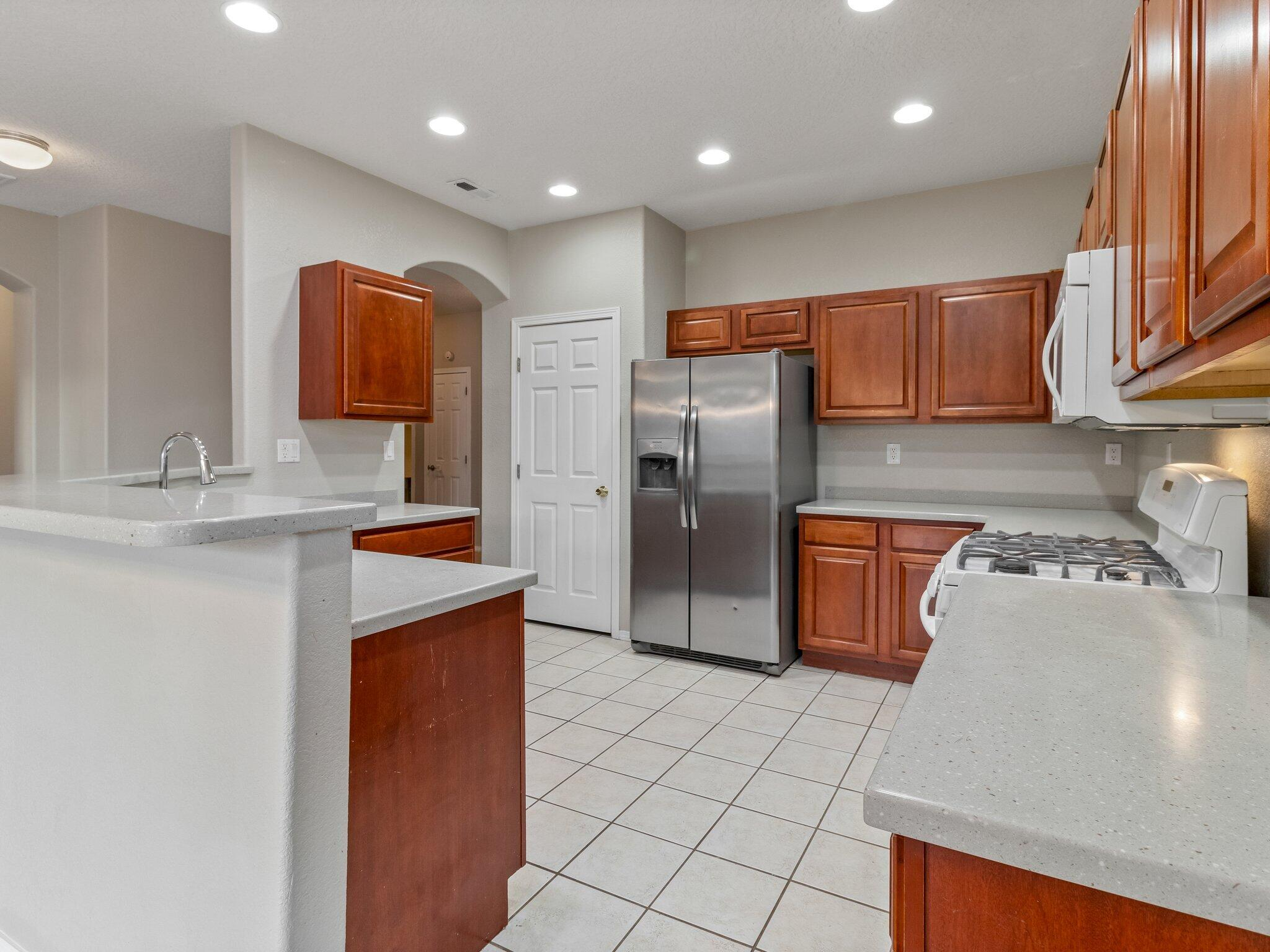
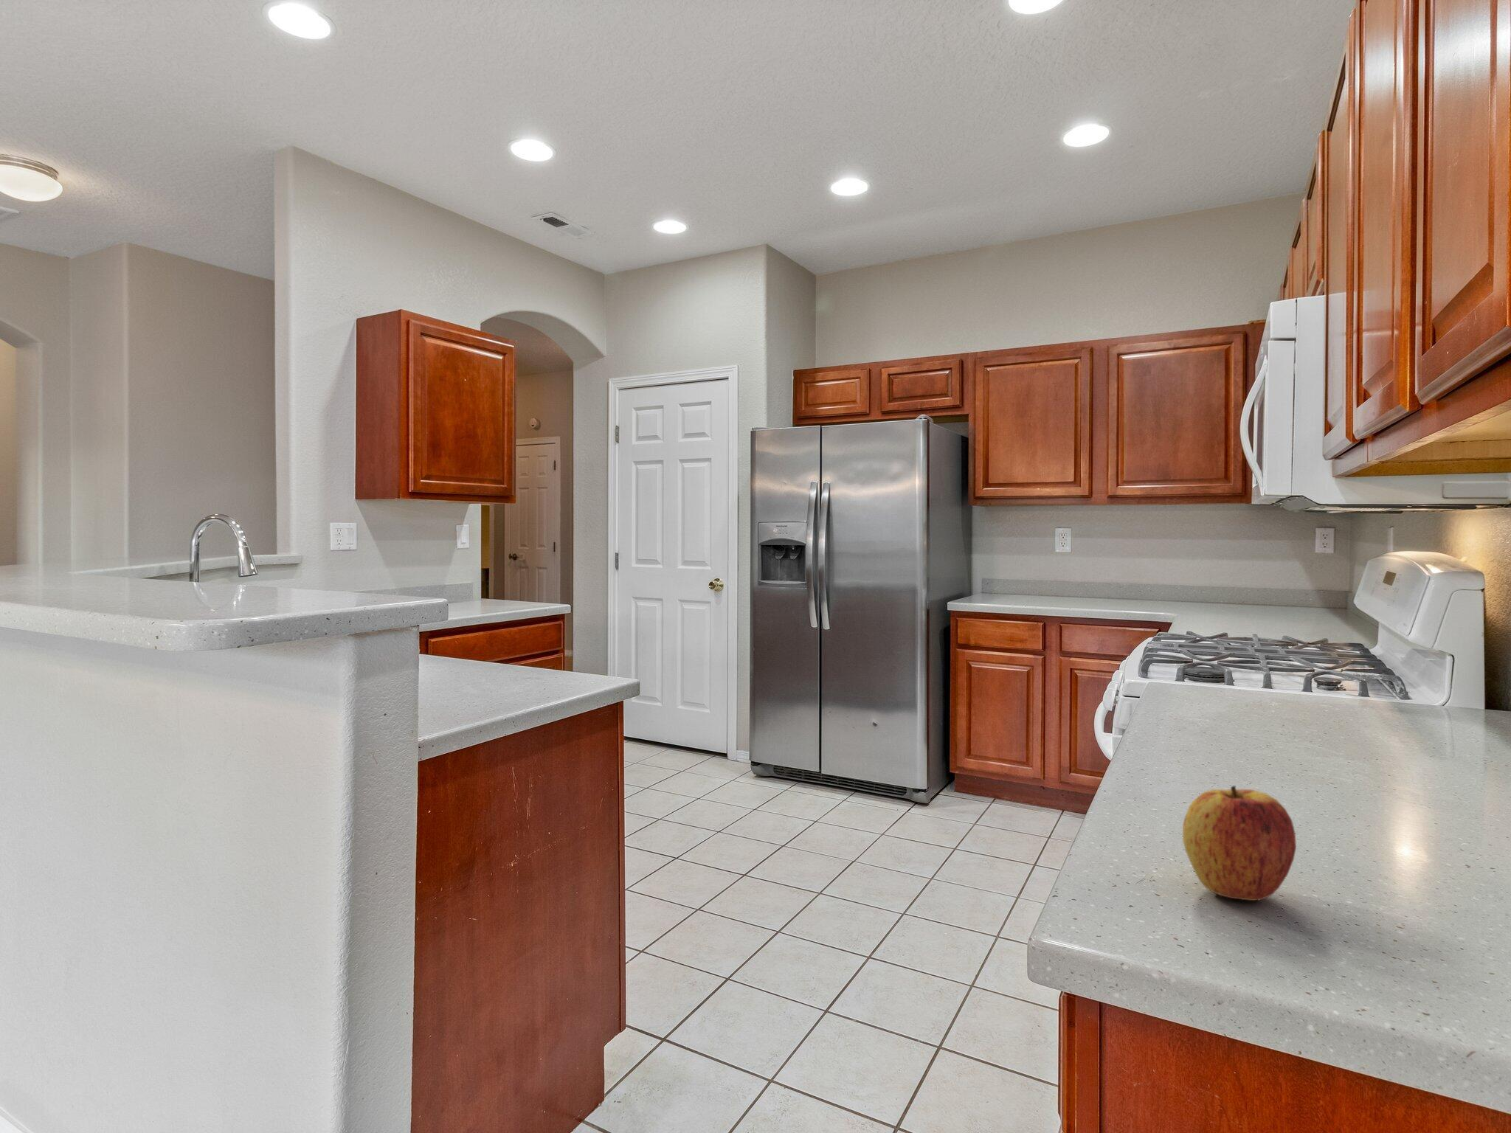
+ apple [1181,784,1297,901]
